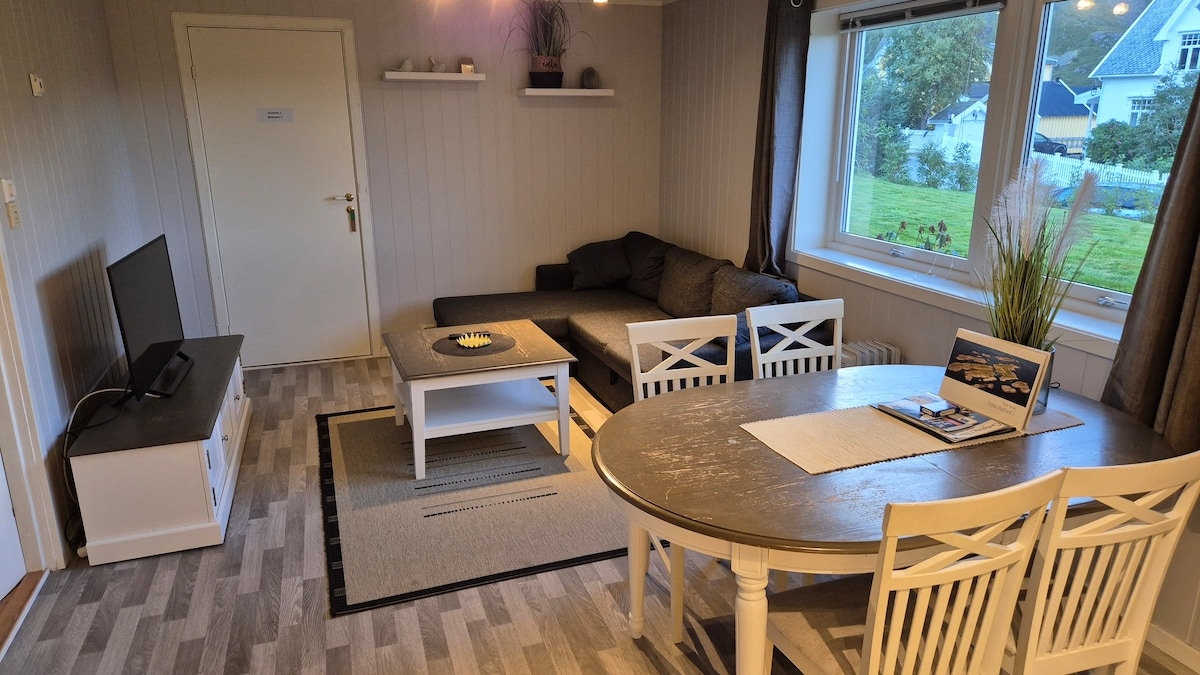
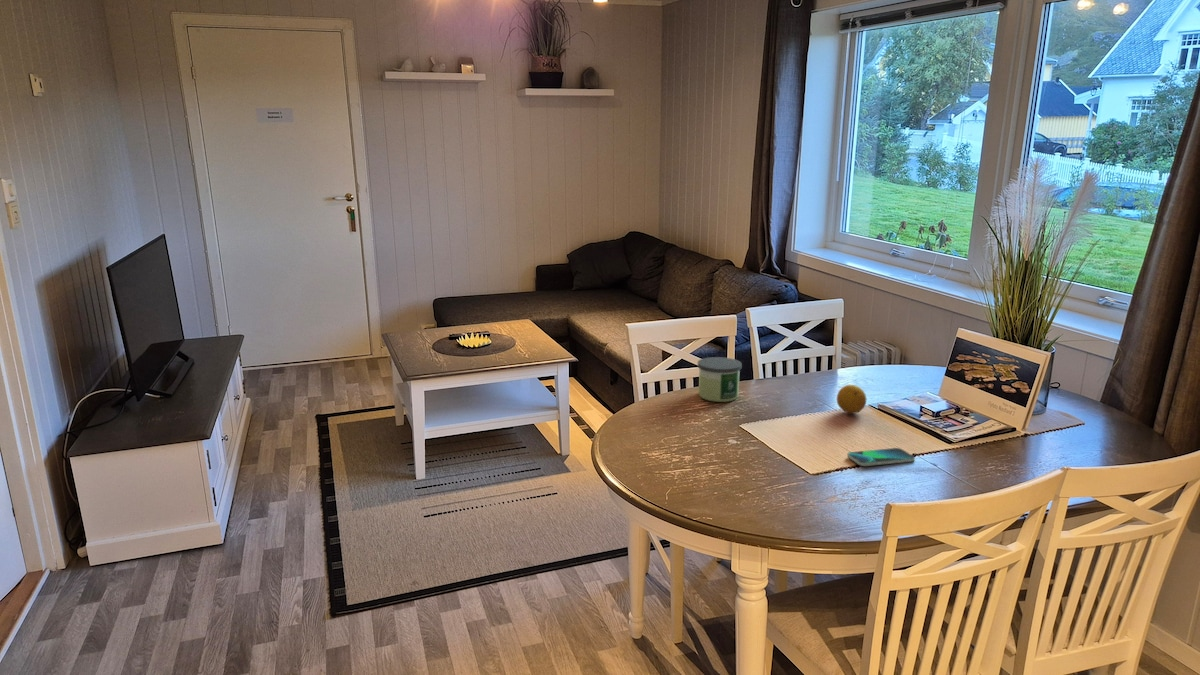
+ smartphone [846,447,916,467]
+ candle [697,356,743,403]
+ fruit [836,384,867,415]
